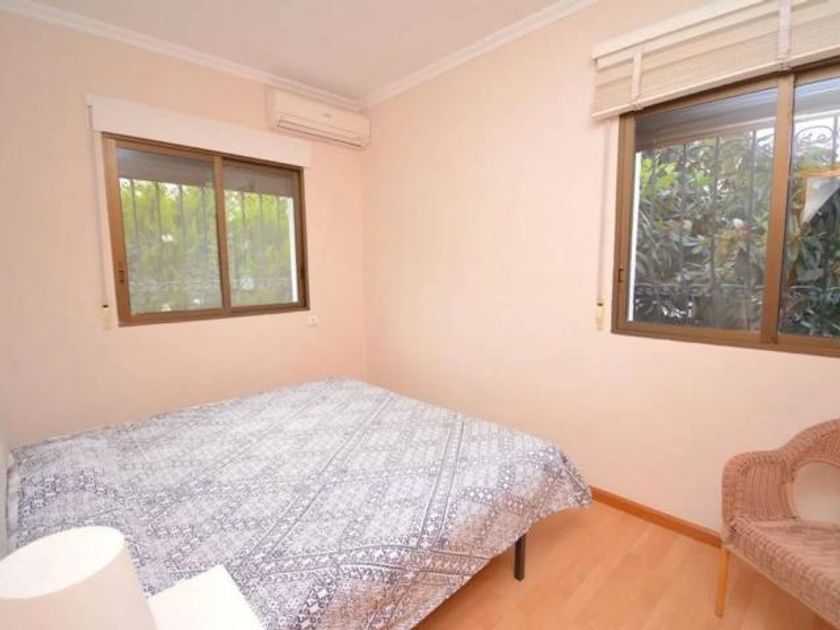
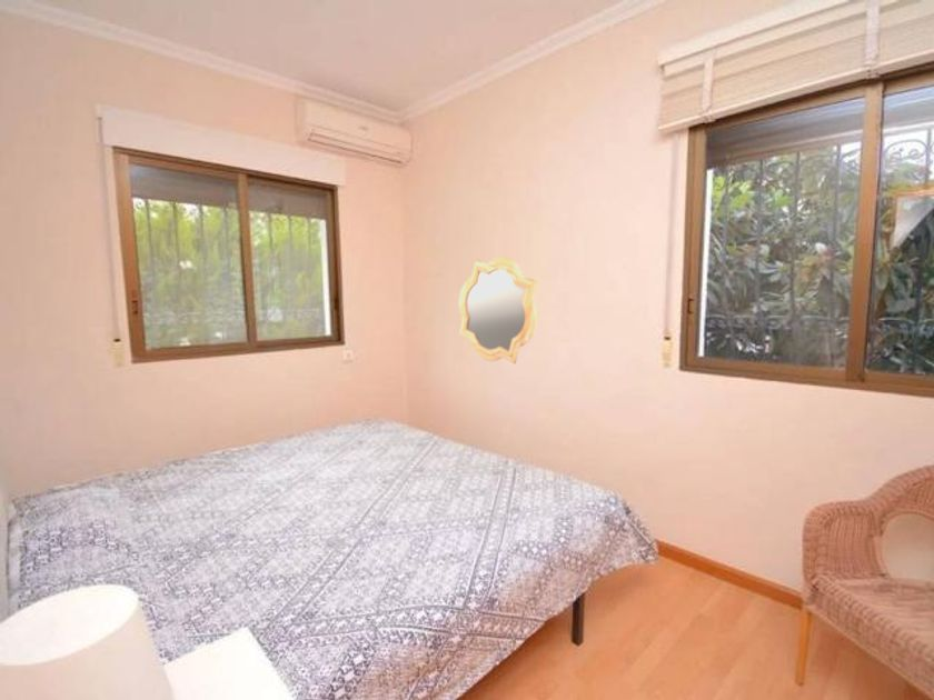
+ mirror [458,256,538,364]
